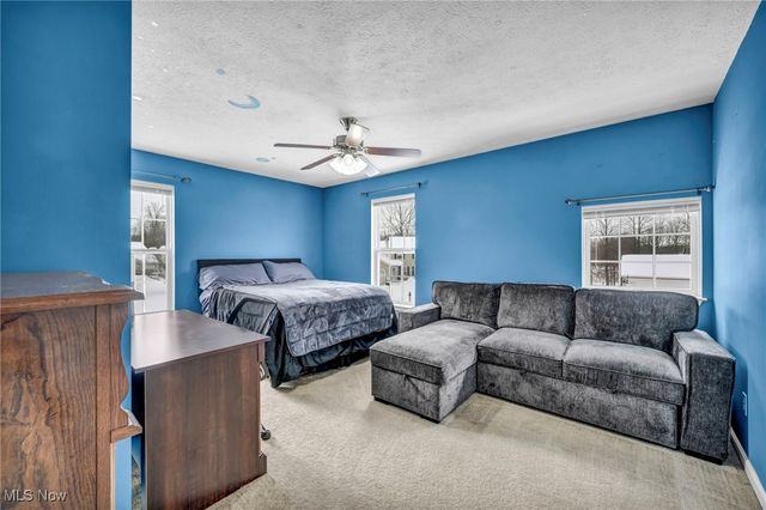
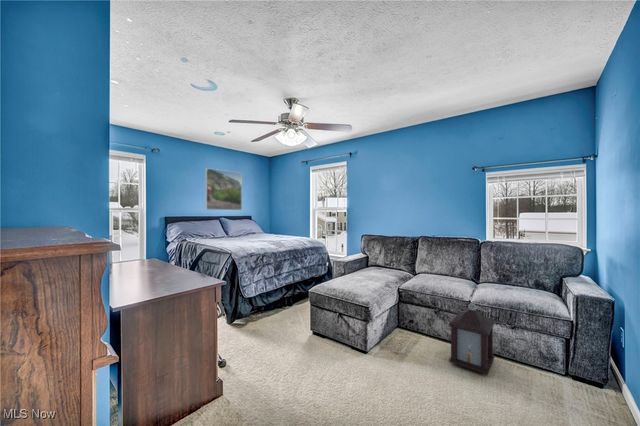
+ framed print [205,167,243,211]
+ lantern [448,302,496,376]
